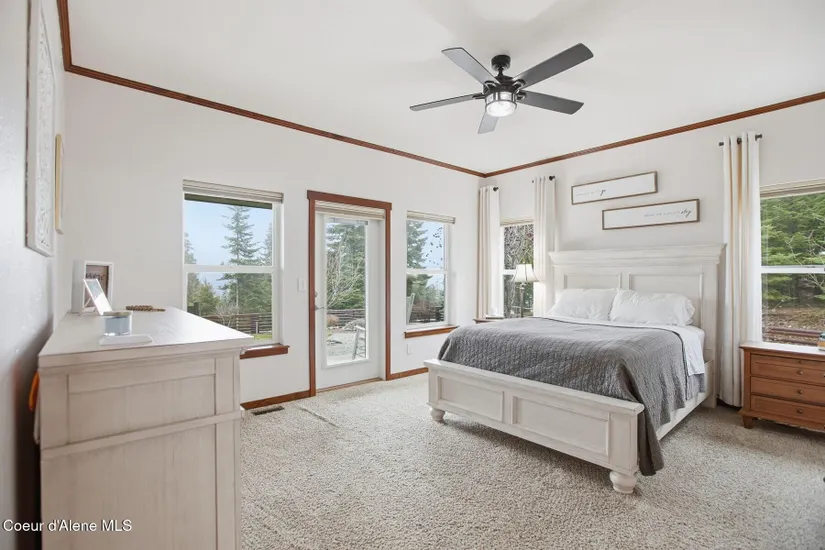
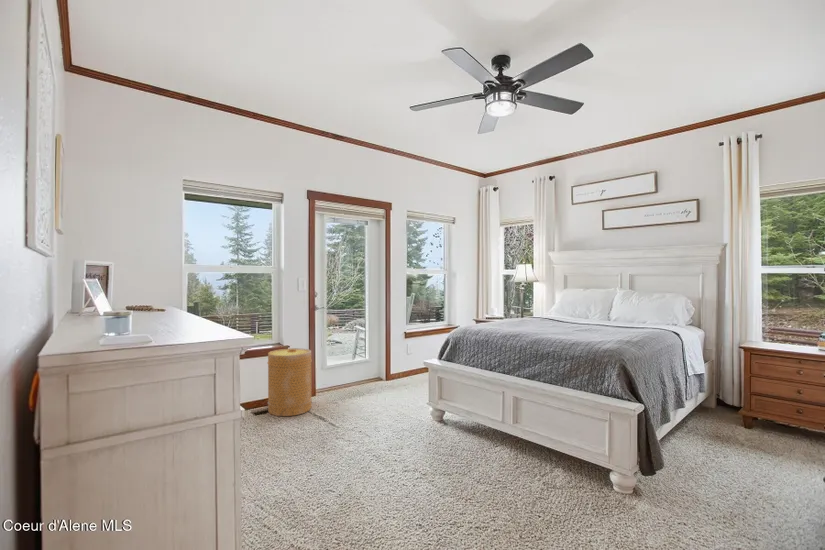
+ basket [266,347,313,417]
